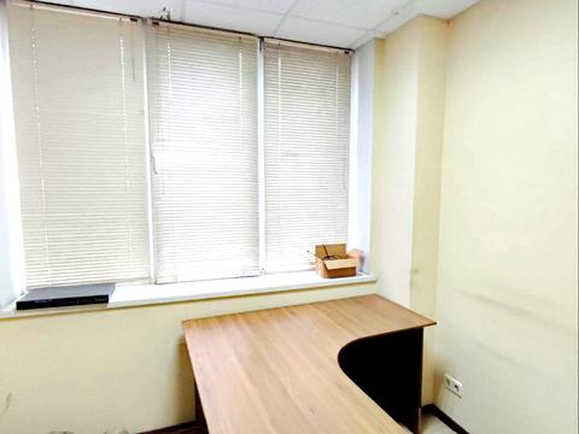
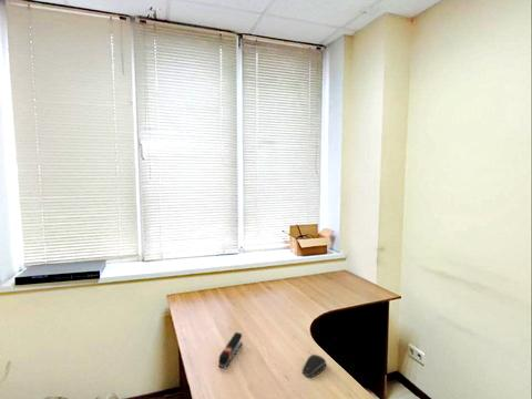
+ stapler [217,331,244,369]
+ computer mouse [301,354,327,378]
